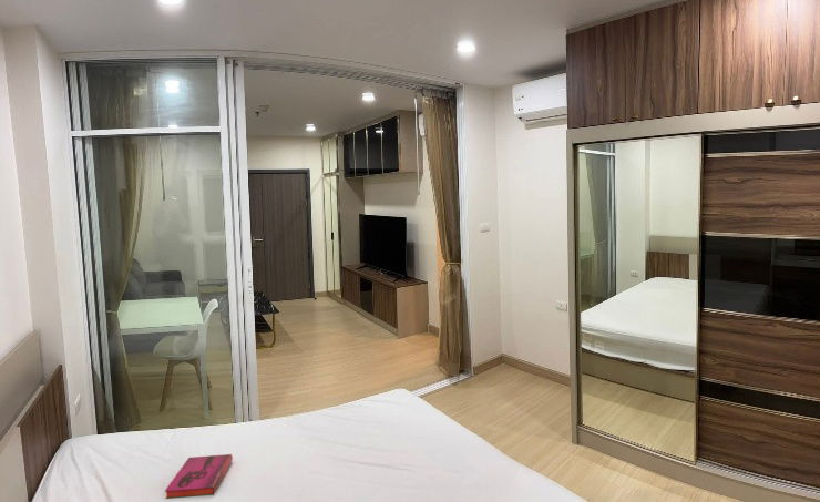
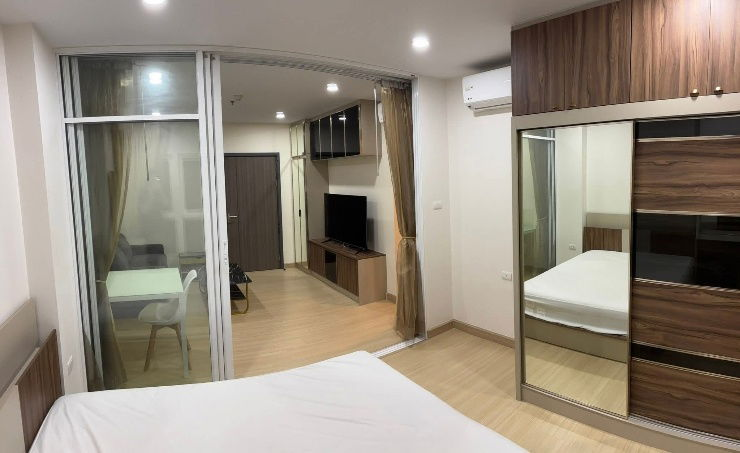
- hardback book [164,453,234,500]
